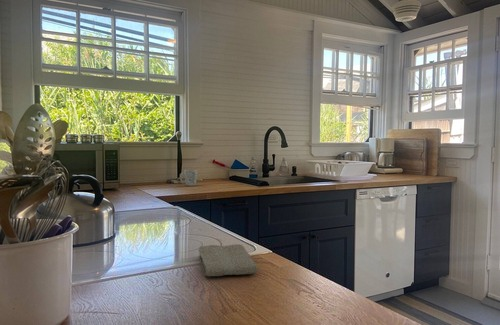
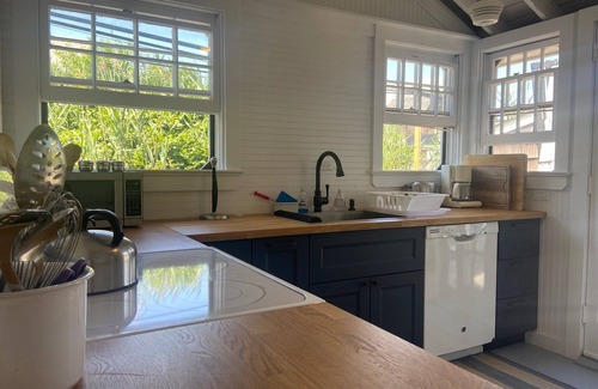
- washcloth [198,243,259,277]
- mug [179,169,198,187]
